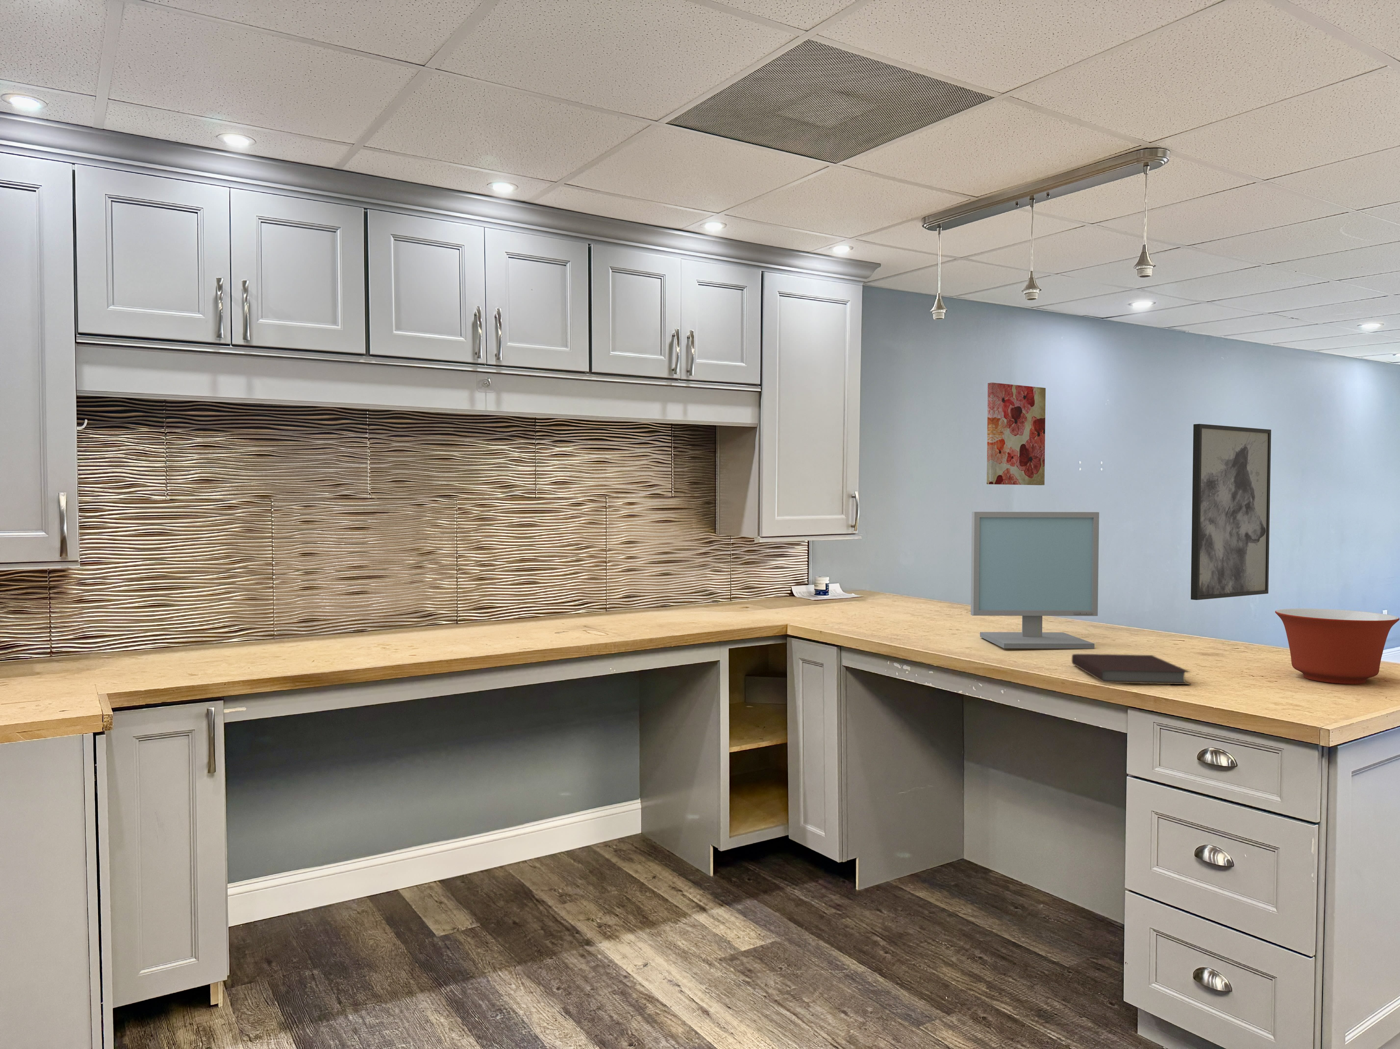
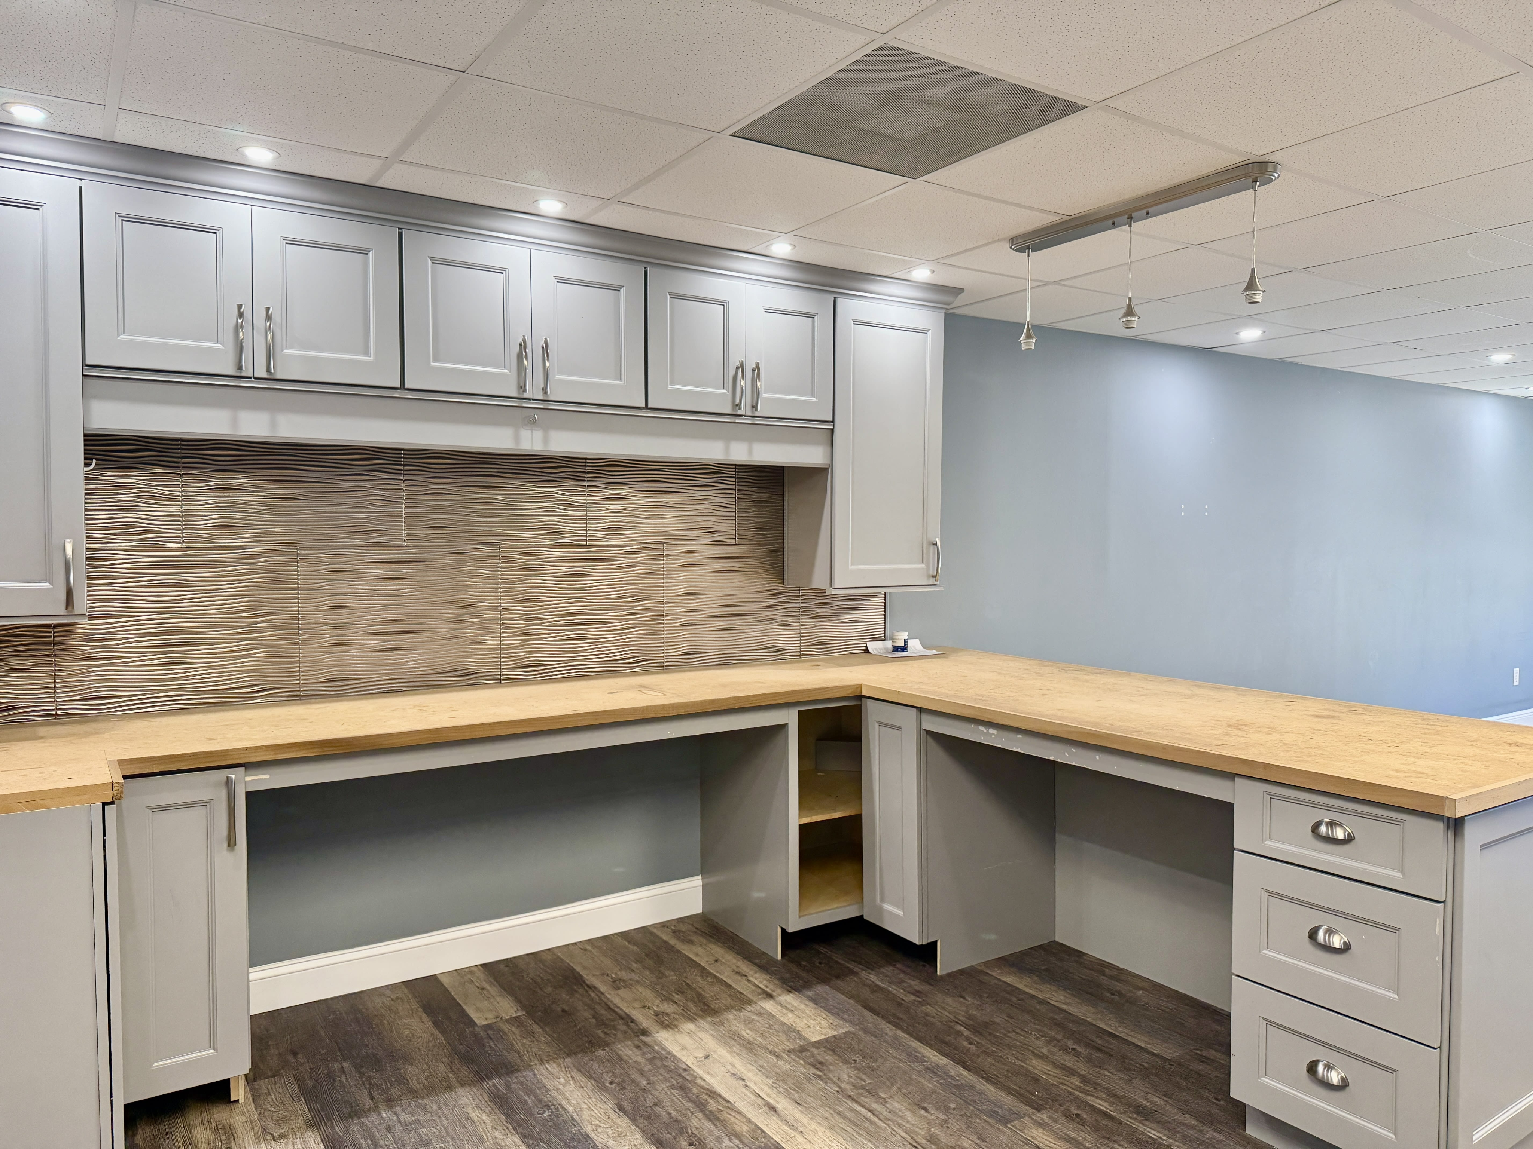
- notebook [1071,653,1192,685]
- computer monitor [970,511,1099,649]
- wall art [1191,423,1271,601]
- wall art [987,382,1046,486]
- mixing bowl [1274,608,1400,684]
